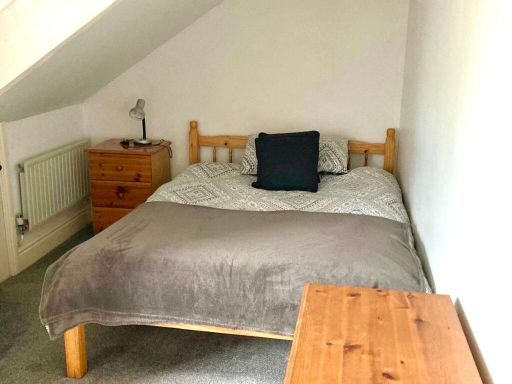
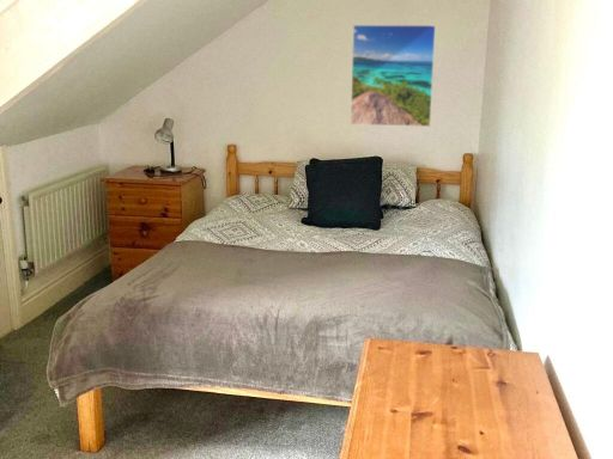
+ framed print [350,24,437,128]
